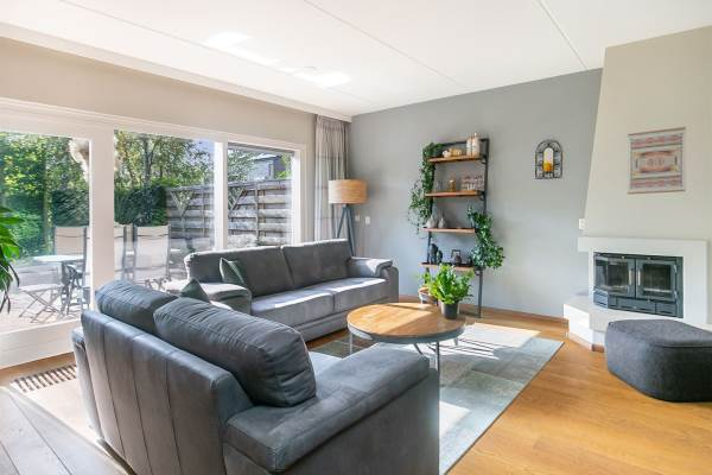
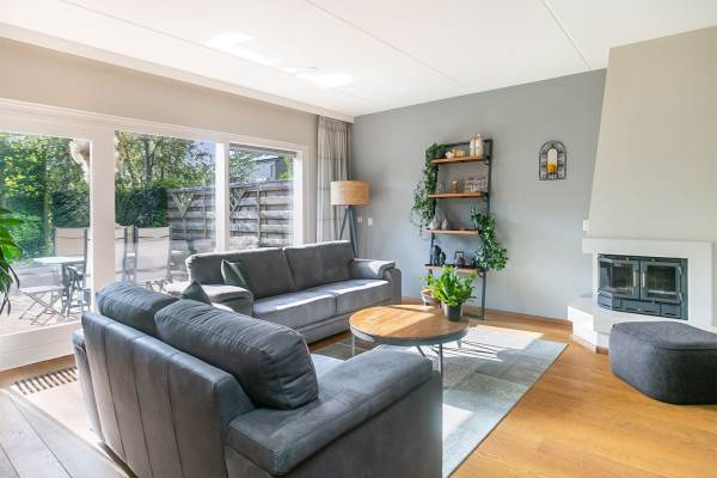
- wall art [627,126,687,196]
